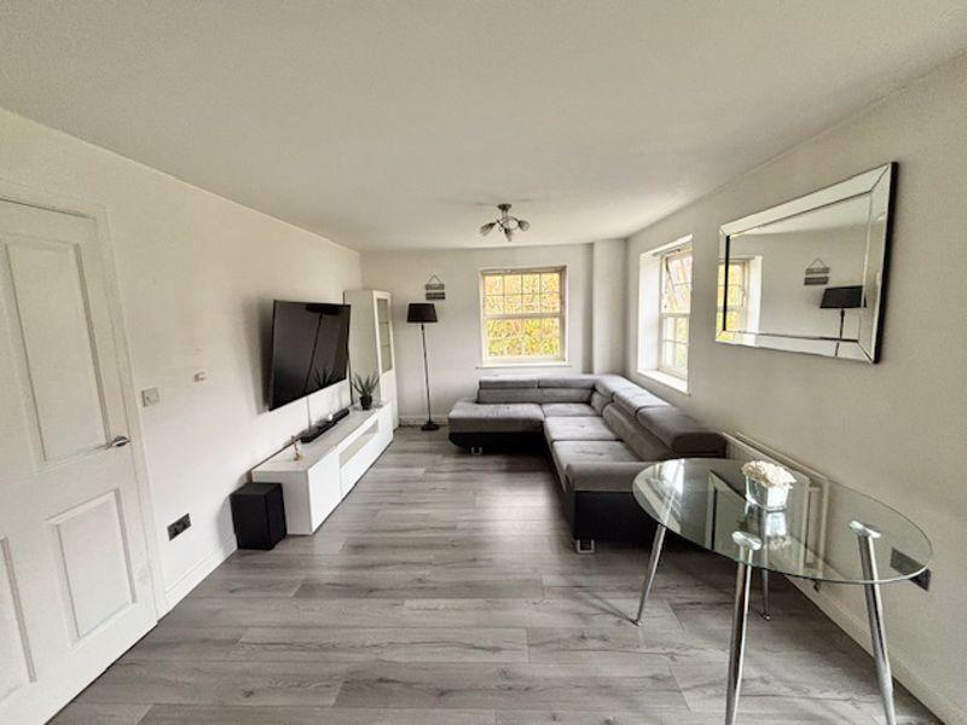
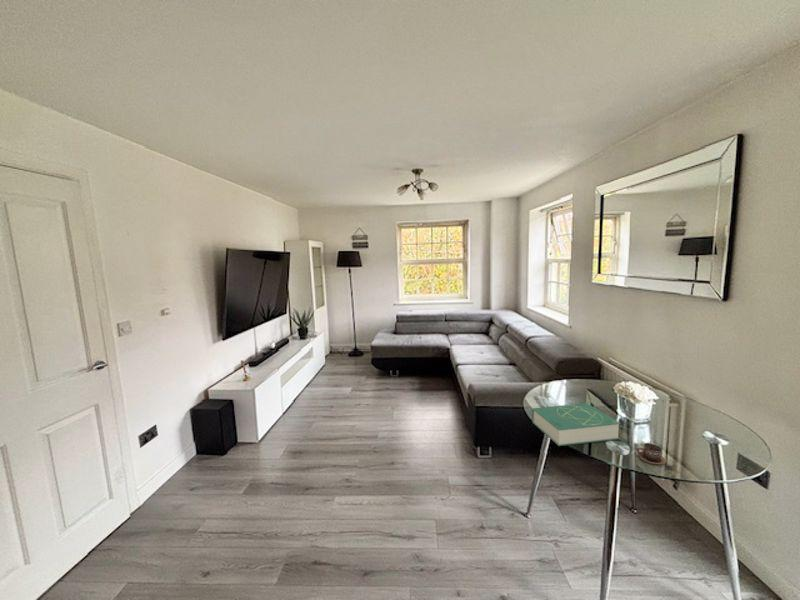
+ cup [636,442,667,466]
+ book [531,402,621,447]
